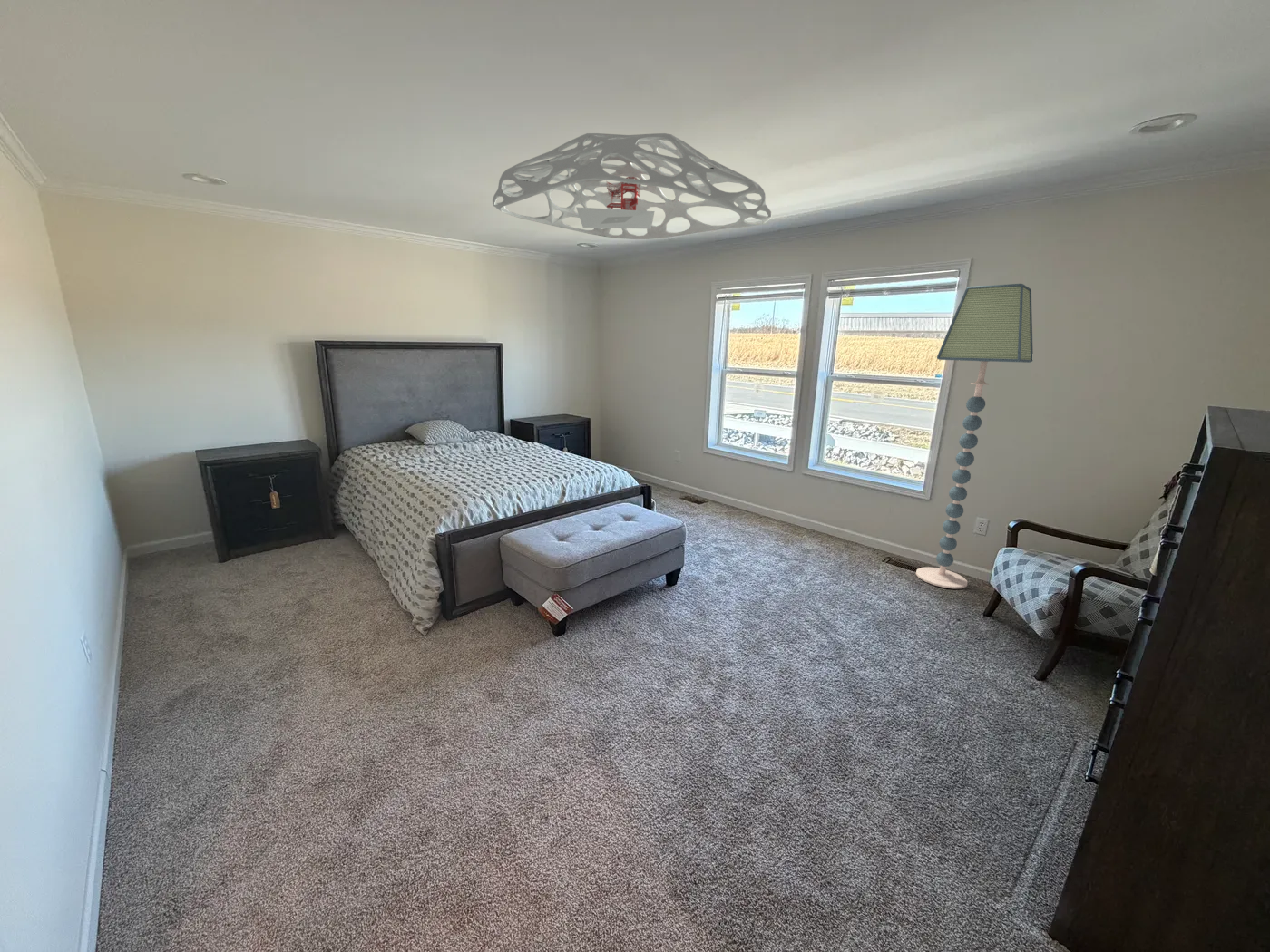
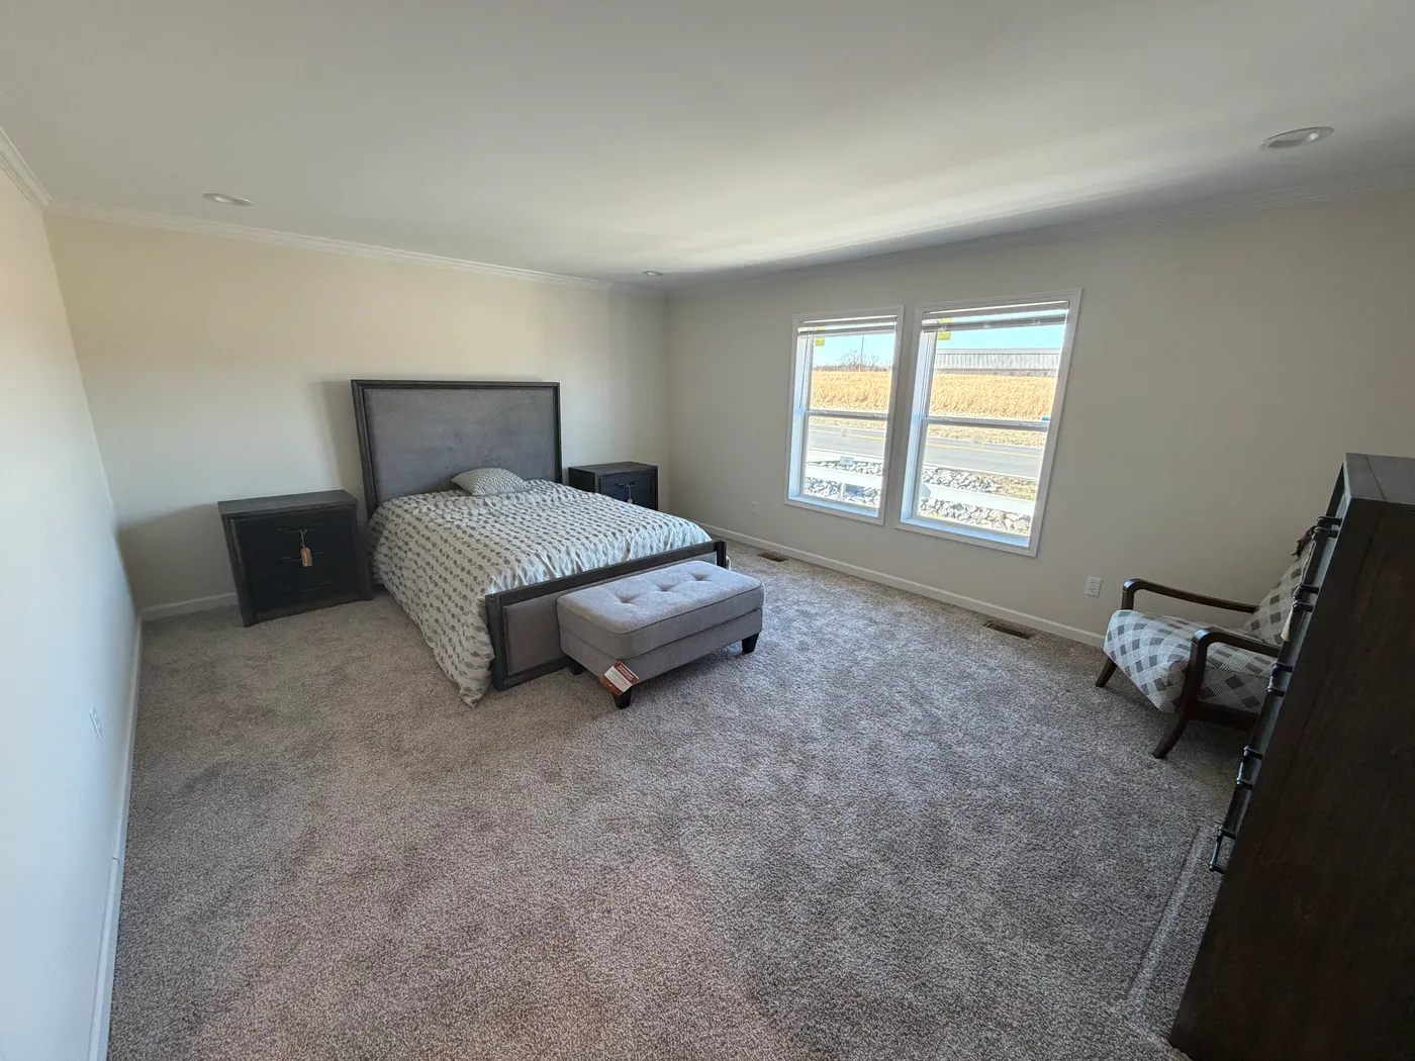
- ceiling light [492,132,773,240]
- floor lamp [915,283,1034,589]
